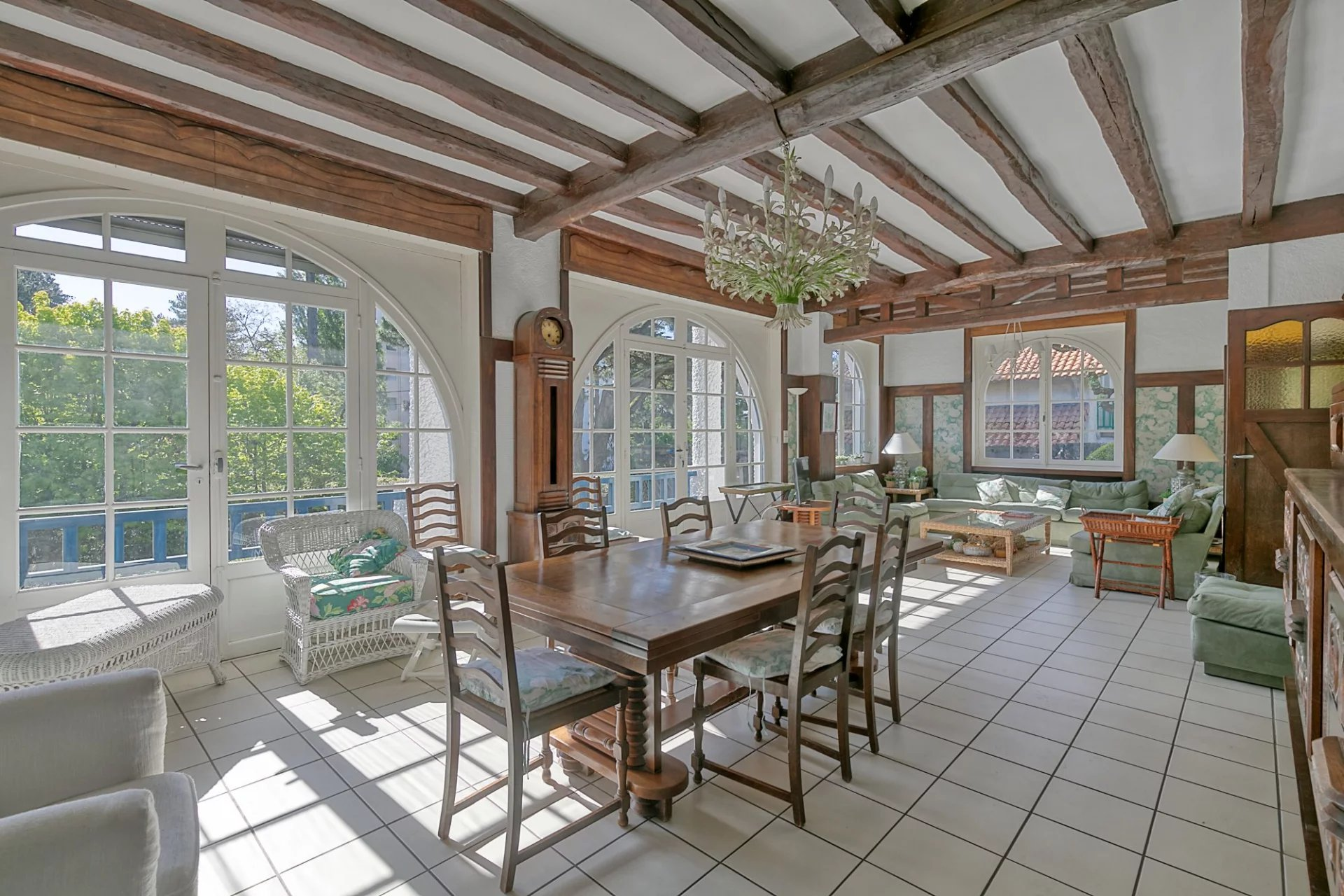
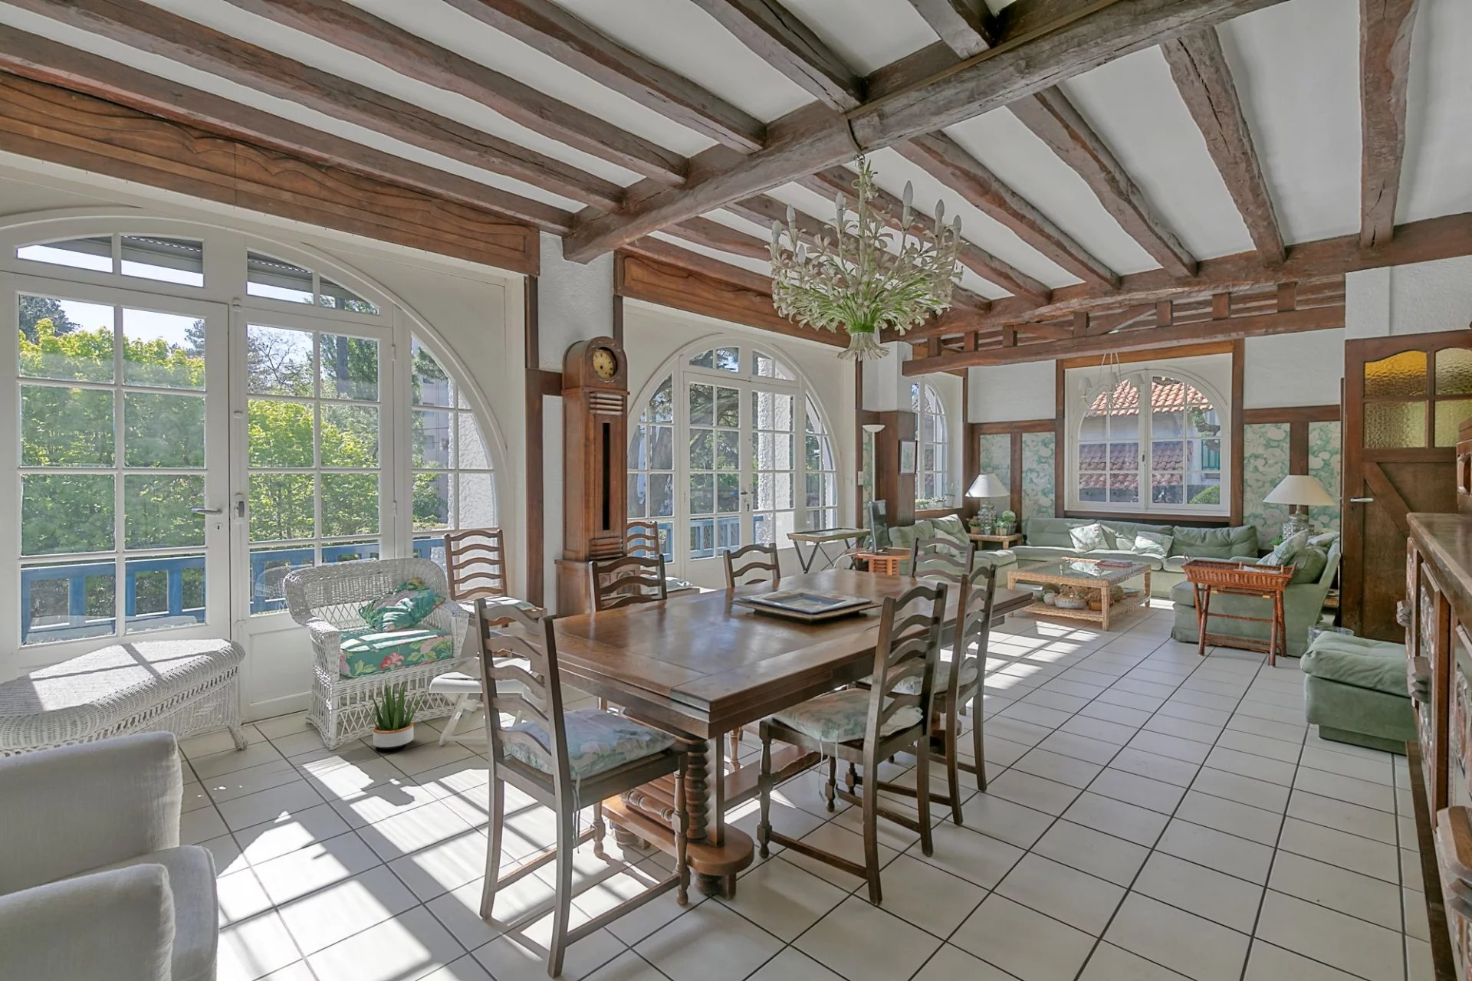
+ potted plant [354,678,429,750]
